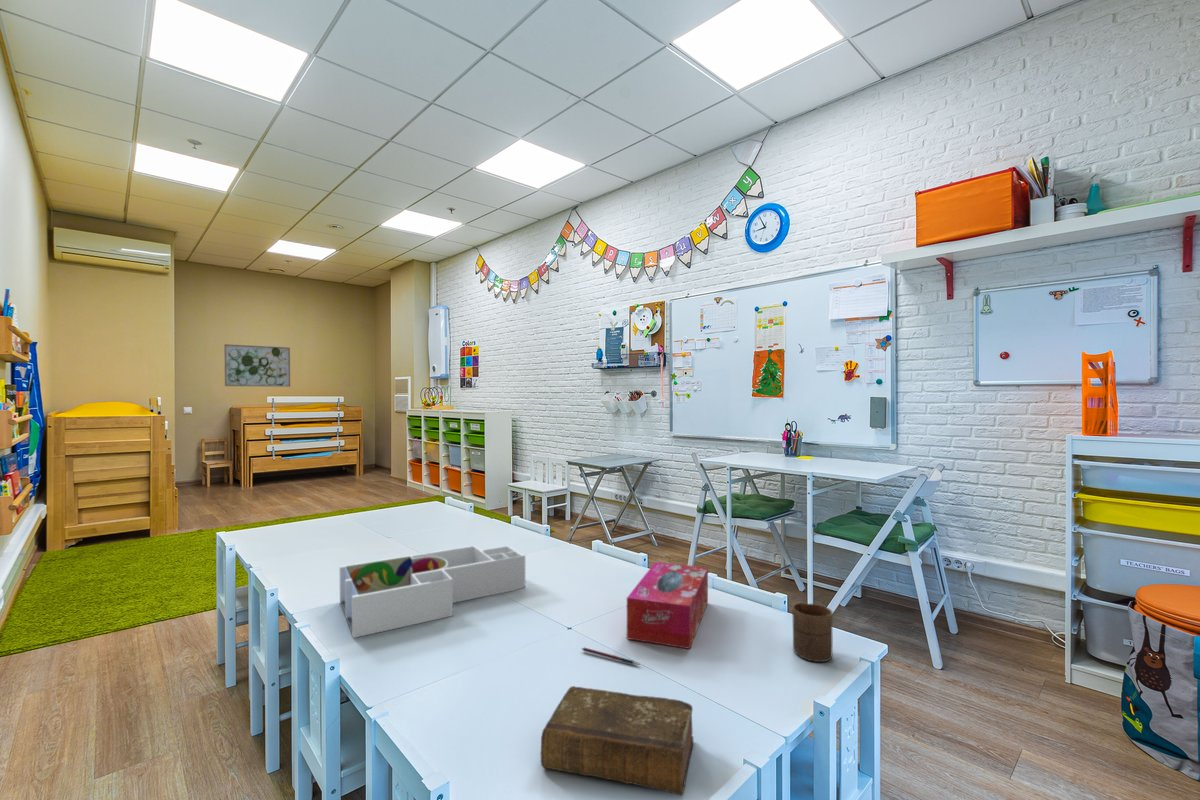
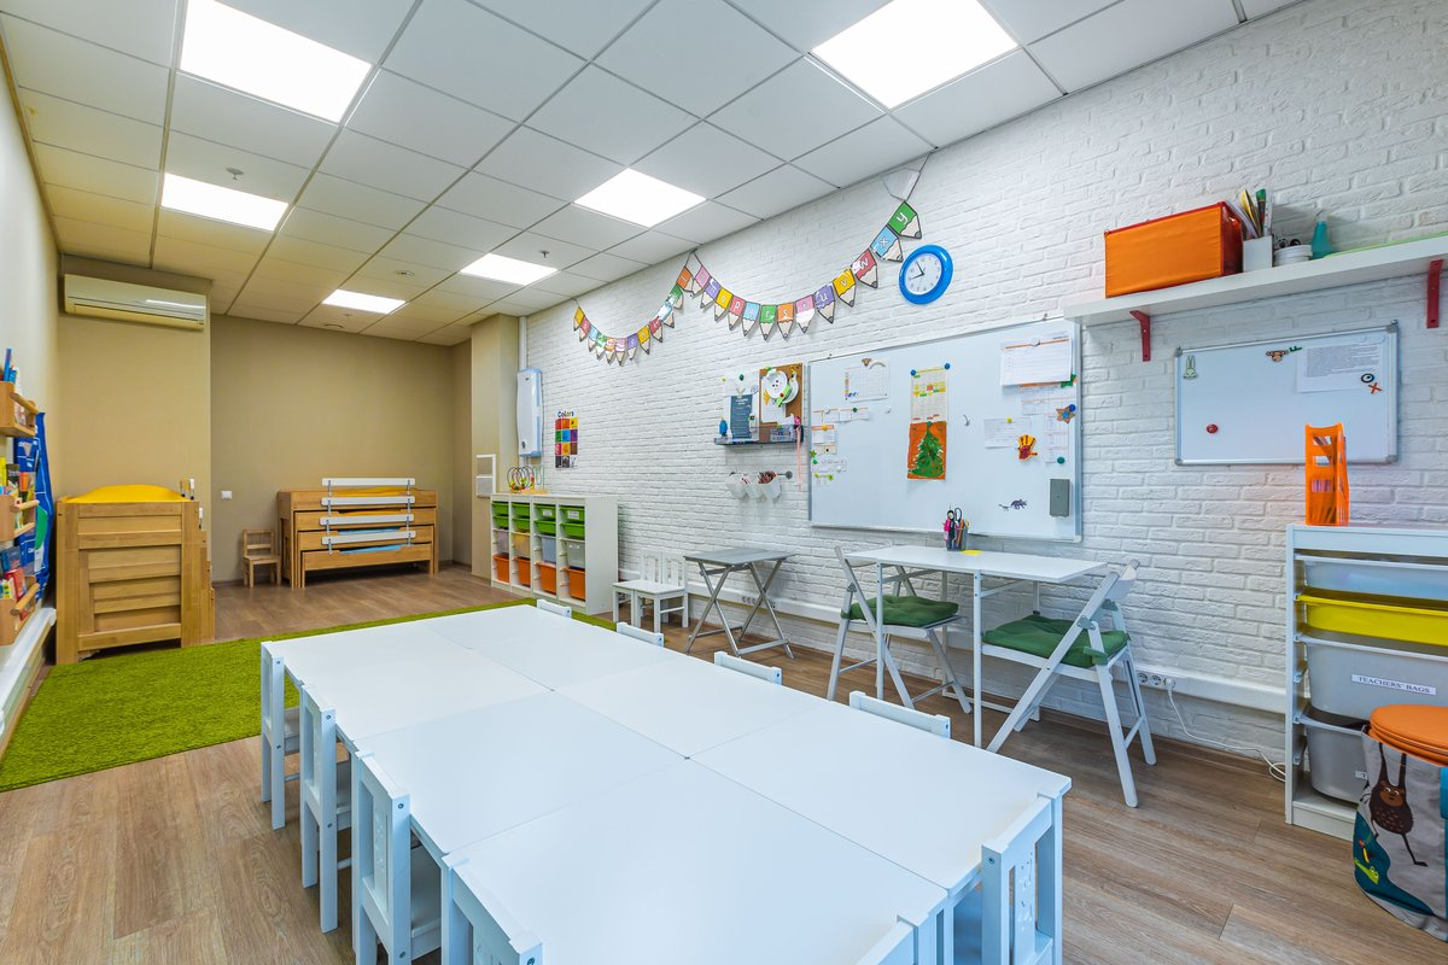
- desk organizer [338,544,526,639]
- cup [791,602,834,663]
- tissue box [626,561,709,650]
- book [540,685,694,796]
- pen [581,647,642,666]
- wall art [223,343,291,388]
